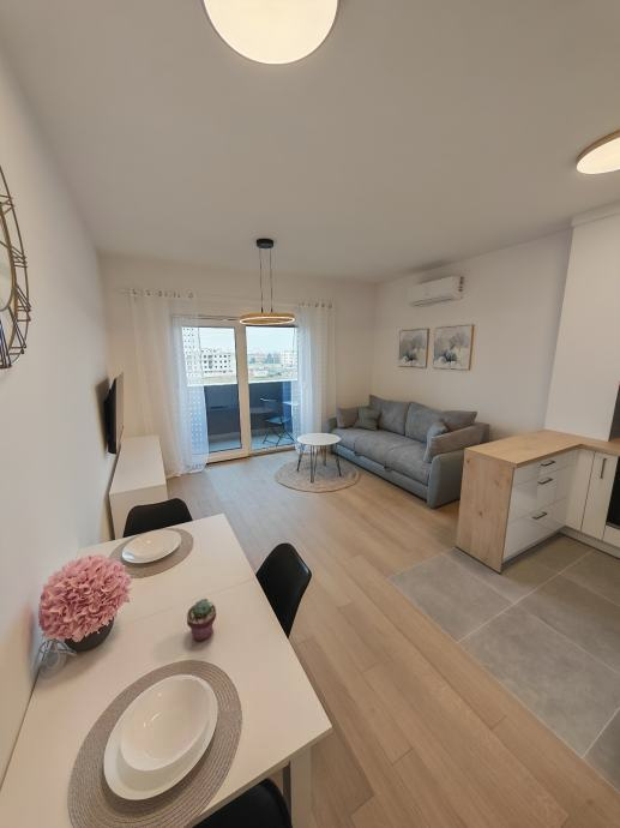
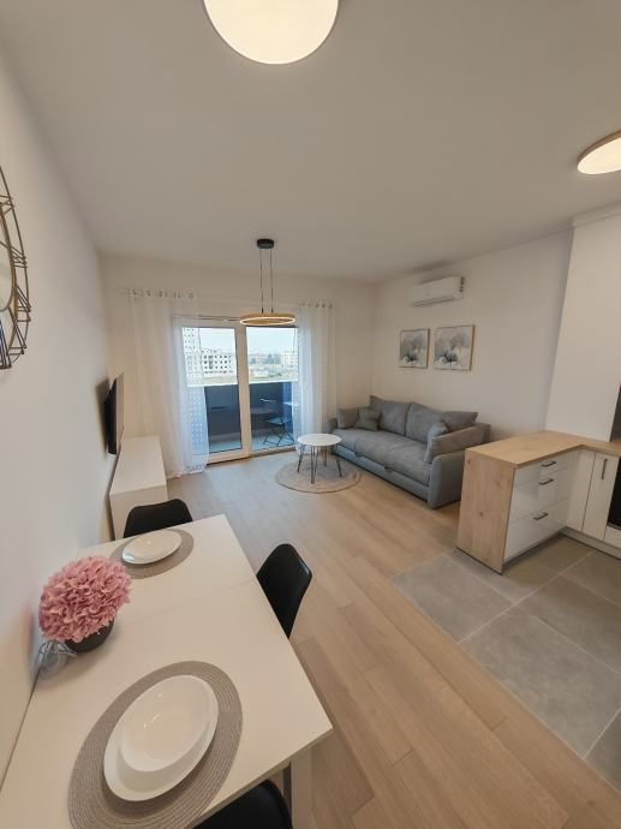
- potted succulent [186,598,217,642]
